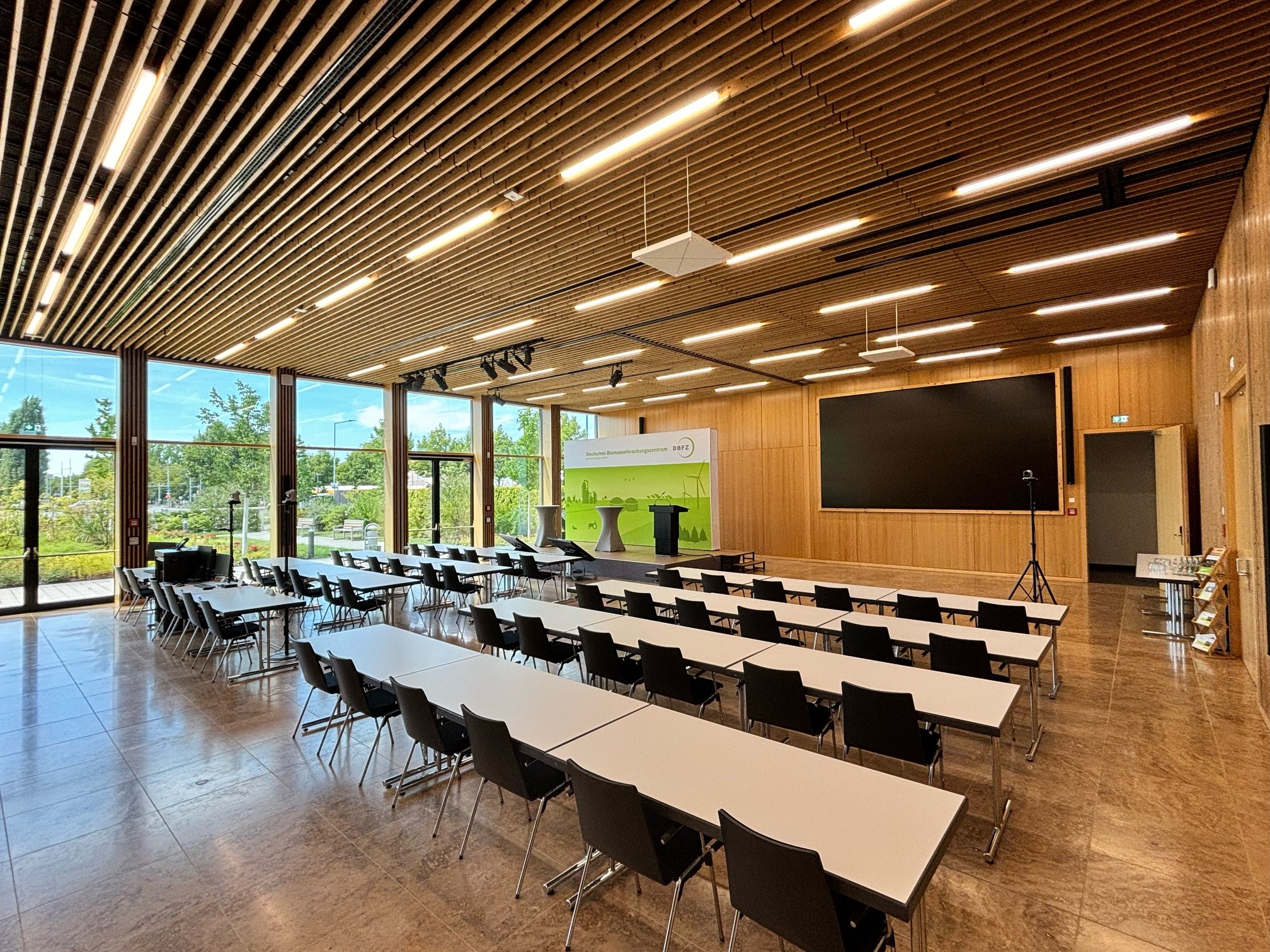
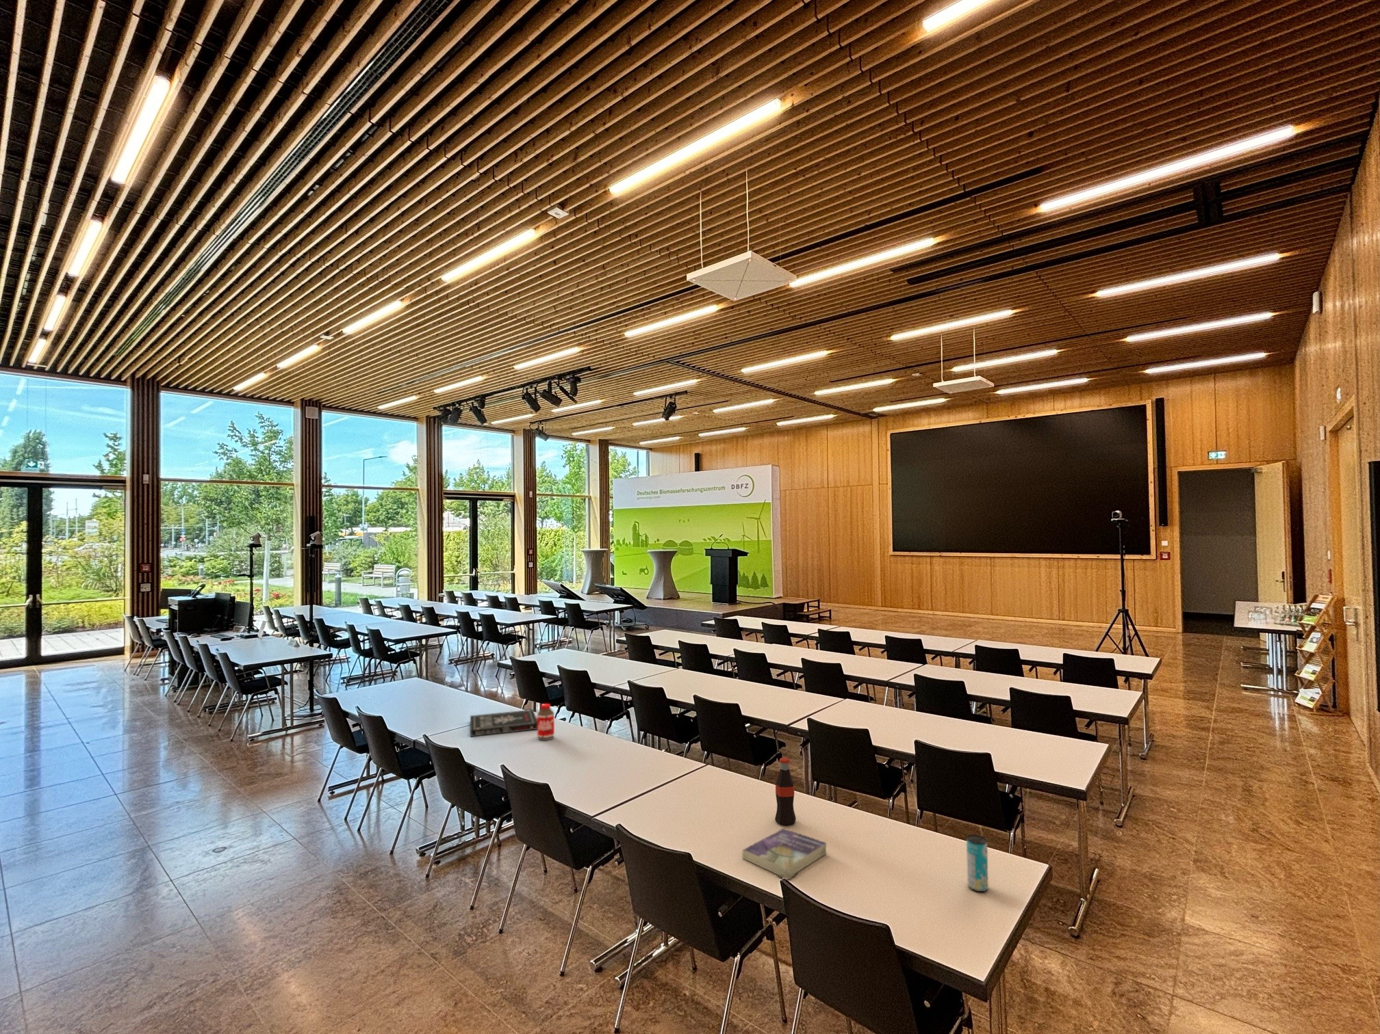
+ bottle [774,757,796,827]
+ book [469,708,538,737]
+ beverage can [966,834,989,893]
+ book [741,828,828,880]
+ bottle [537,703,555,742]
